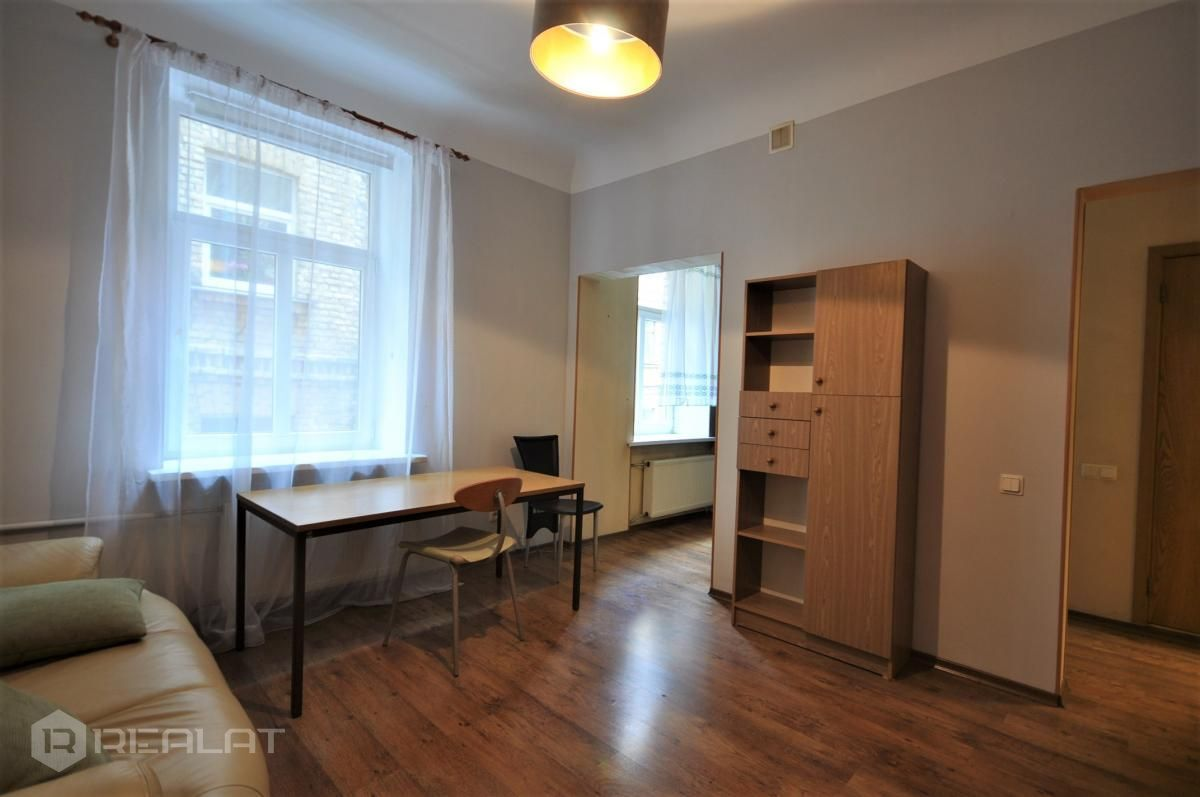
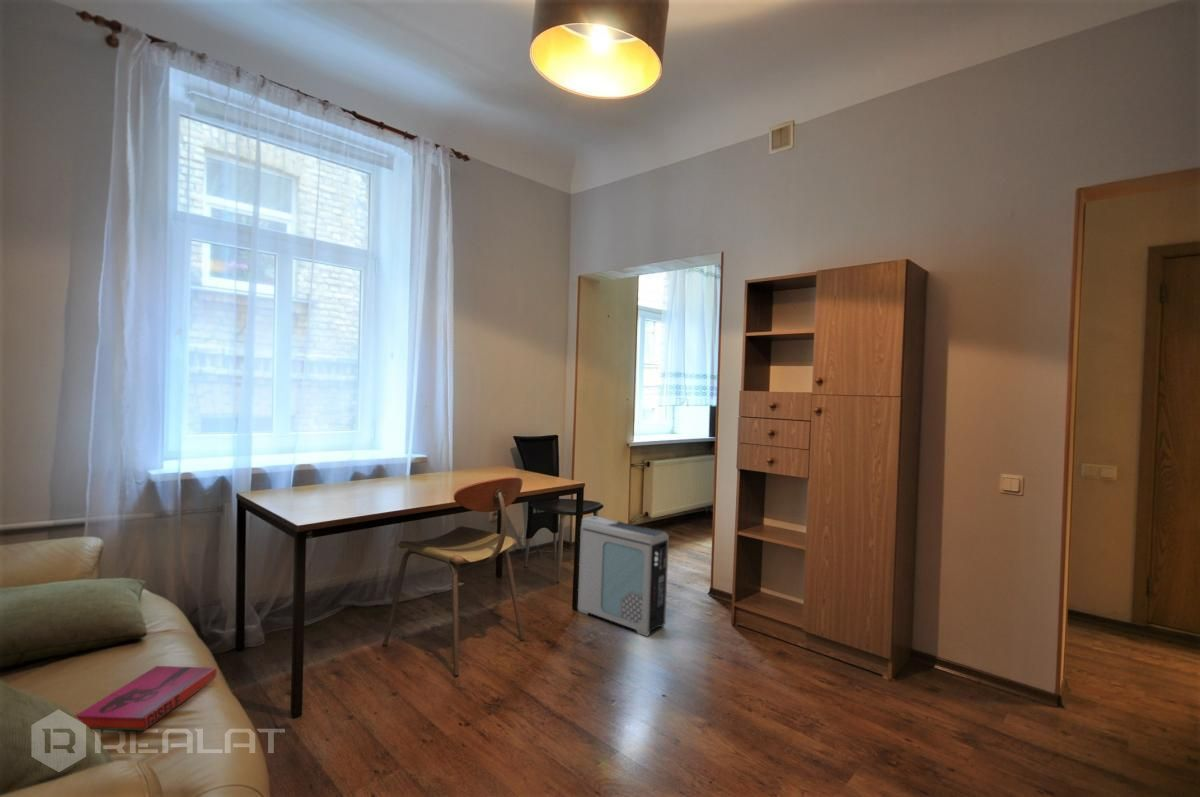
+ air purifier [577,515,670,638]
+ hardback book [74,665,218,732]
